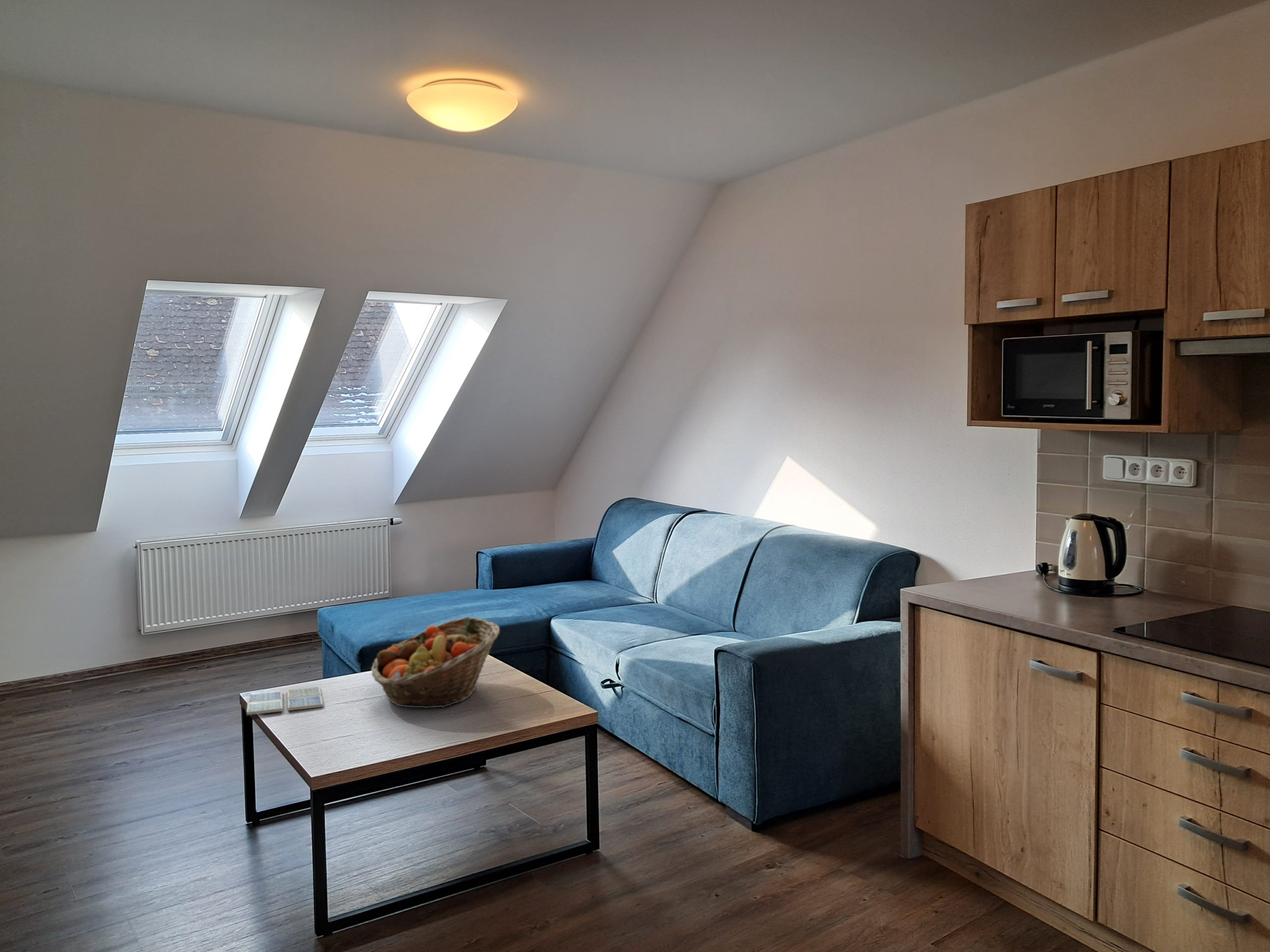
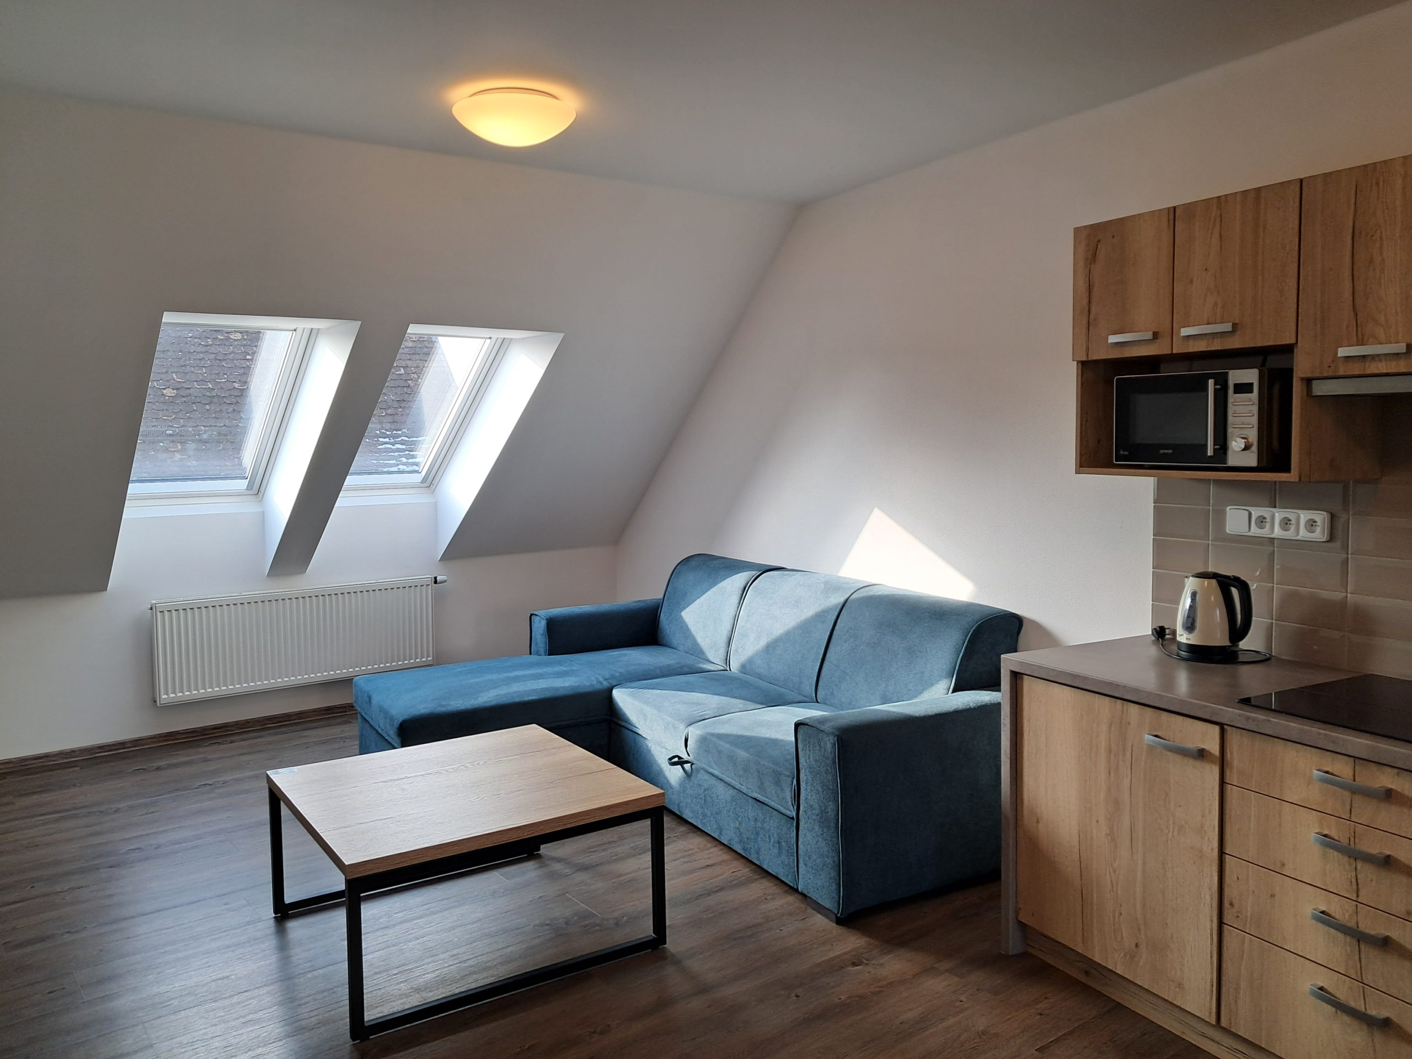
- drink coaster [246,686,323,715]
- fruit basket [371,617,500,709]
